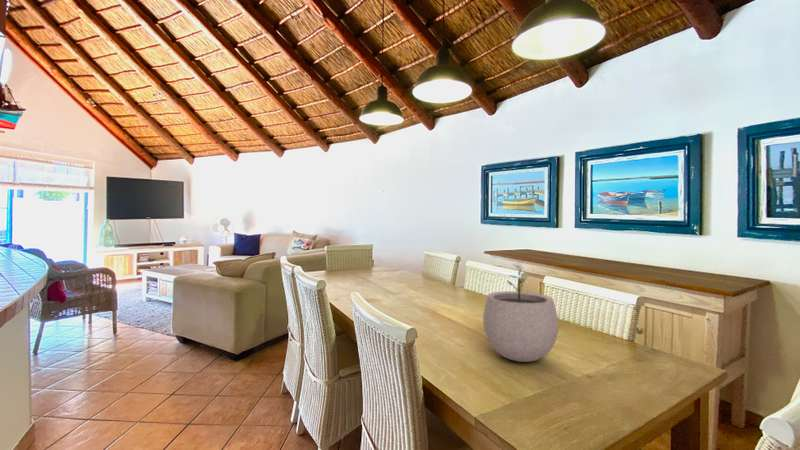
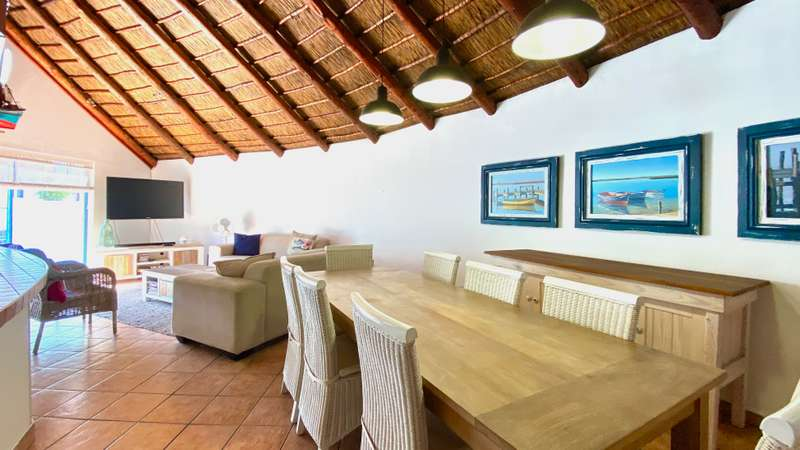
- plant pot [482,268,559,363]
